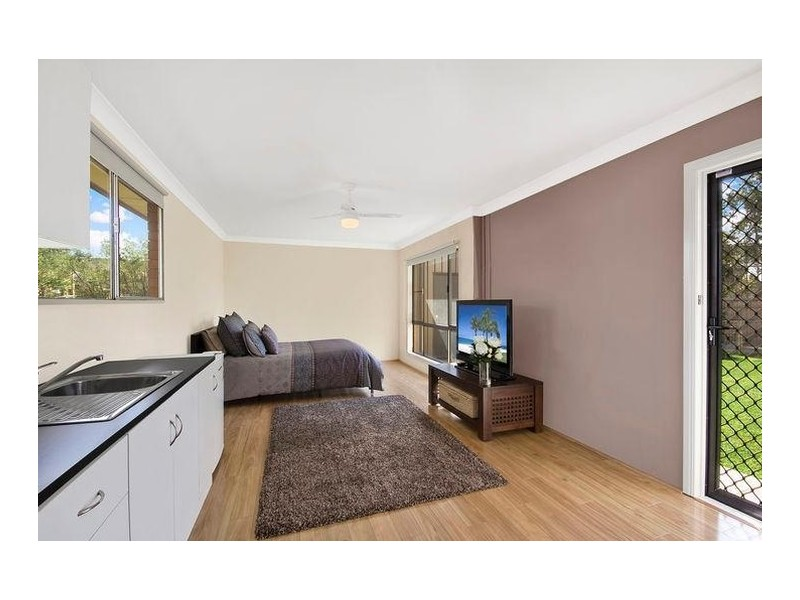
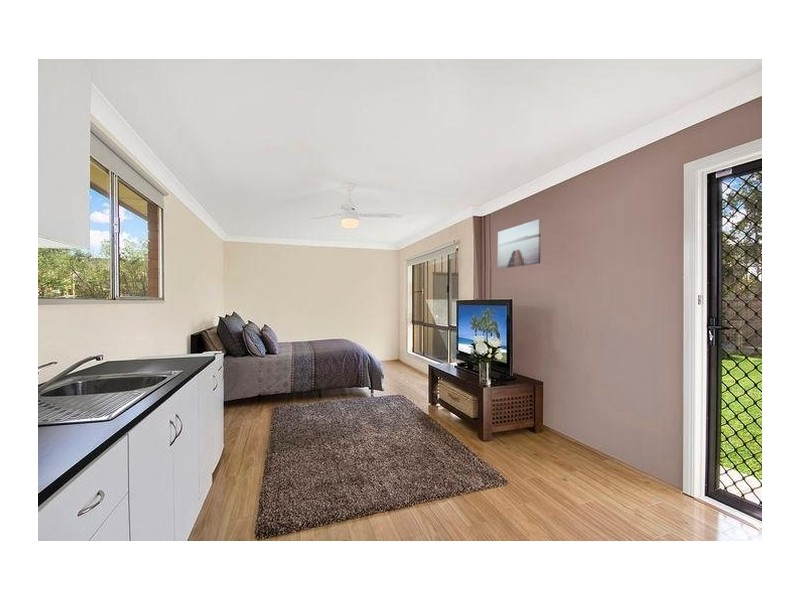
+ wall art [496,218,542,270]
